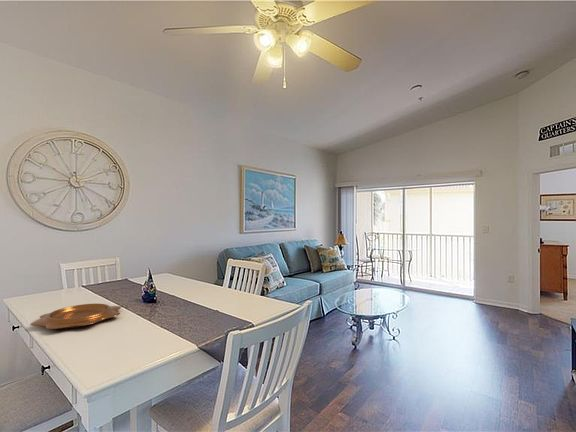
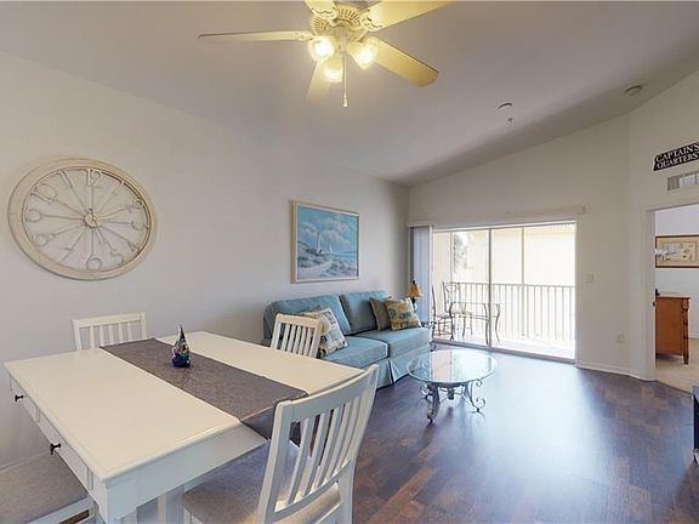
- decorative bowl [29,303,122,330]
